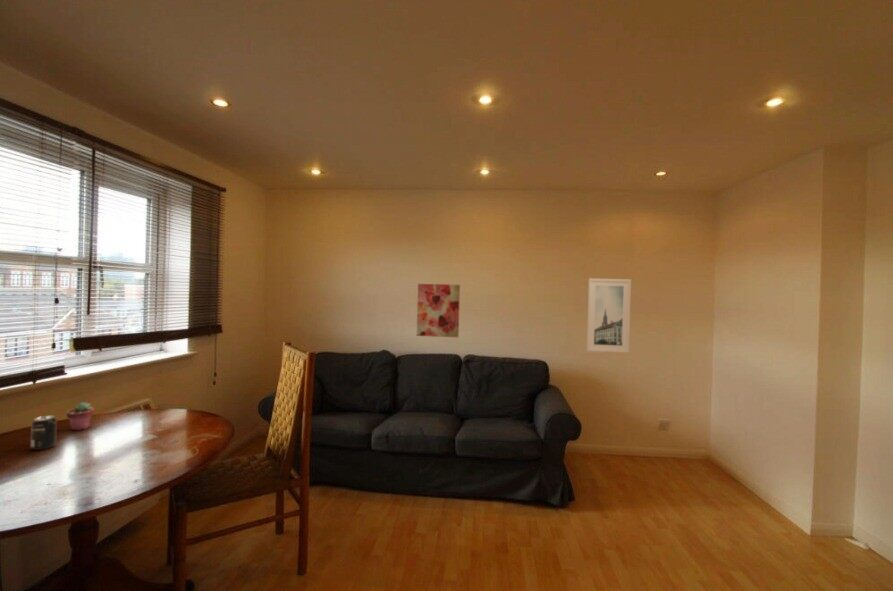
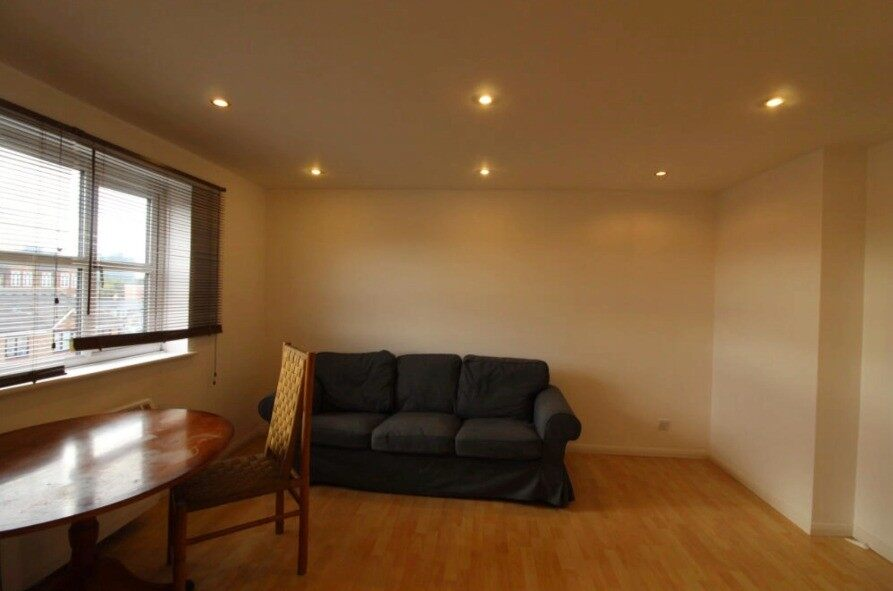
- wall art [416,283,461,338]
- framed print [585,278,632,354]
- beverage can [30,414,58,451]
- potted succulent [66,401,95,431]
